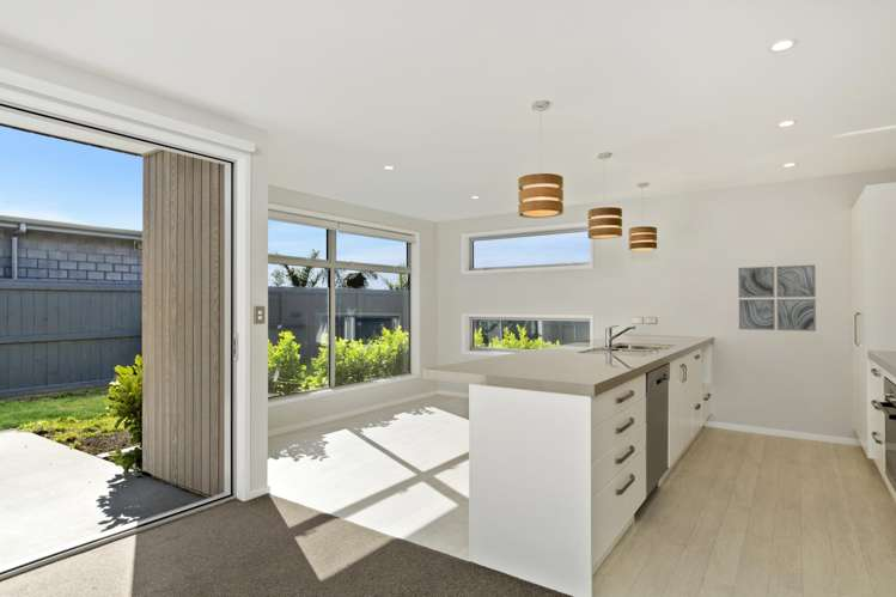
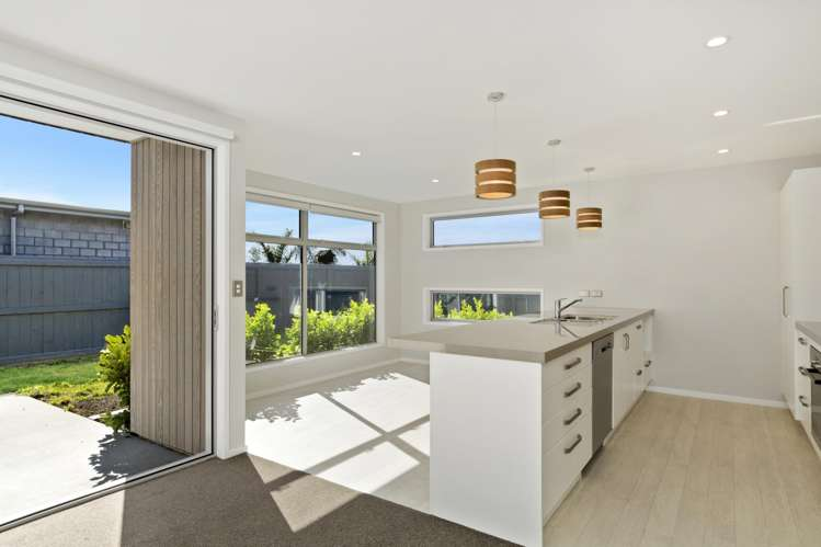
- wall art [737,264,817,333]
